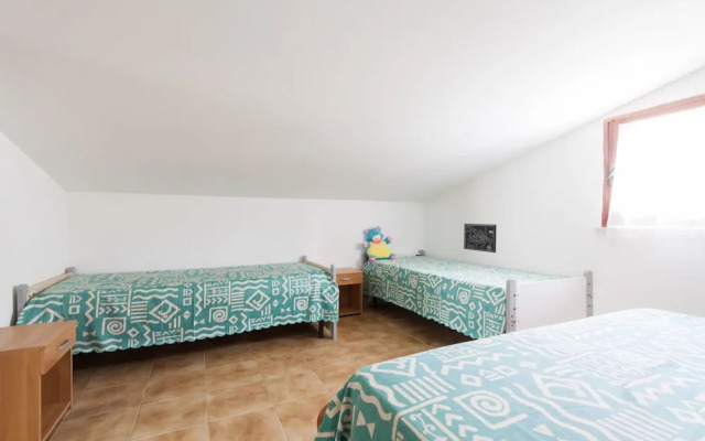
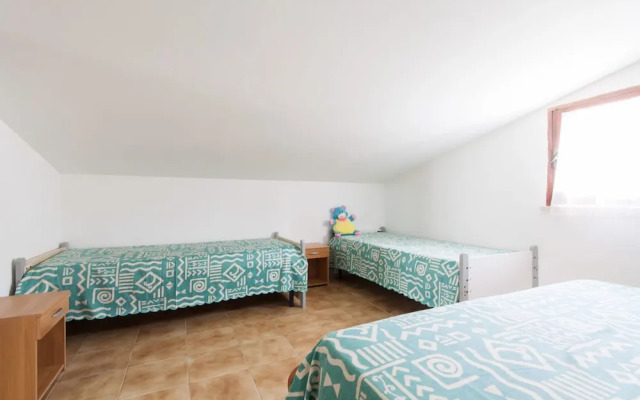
- wall art [463,223,498,254]
